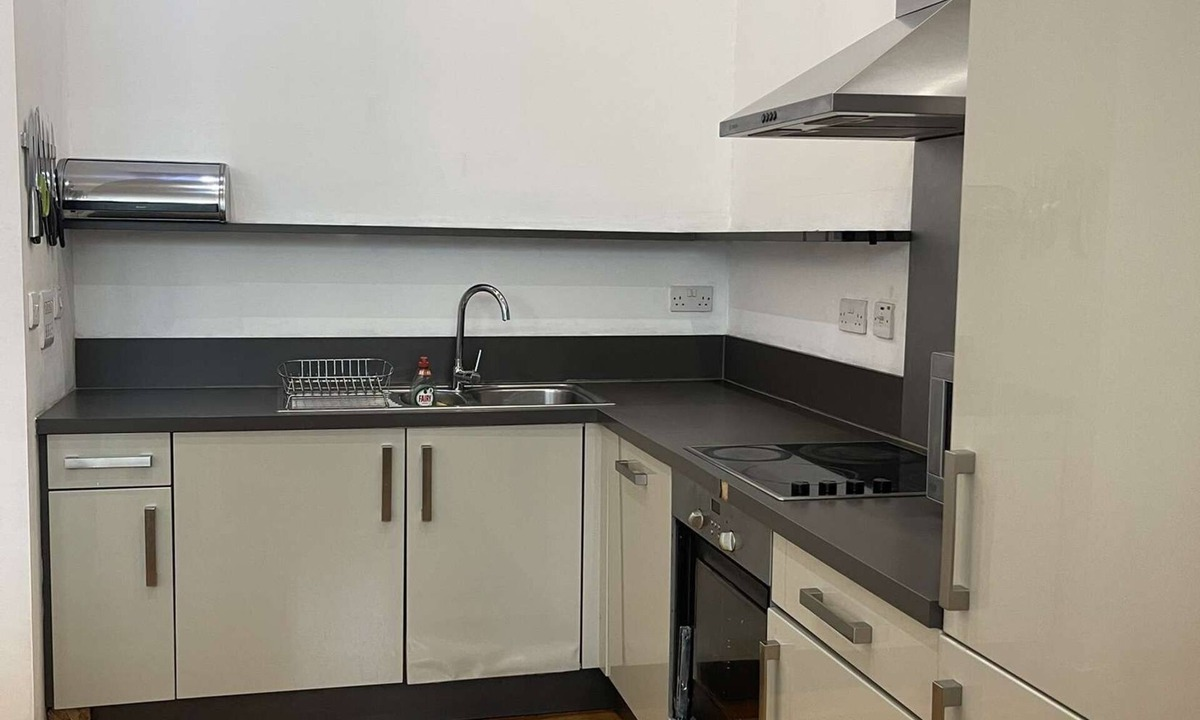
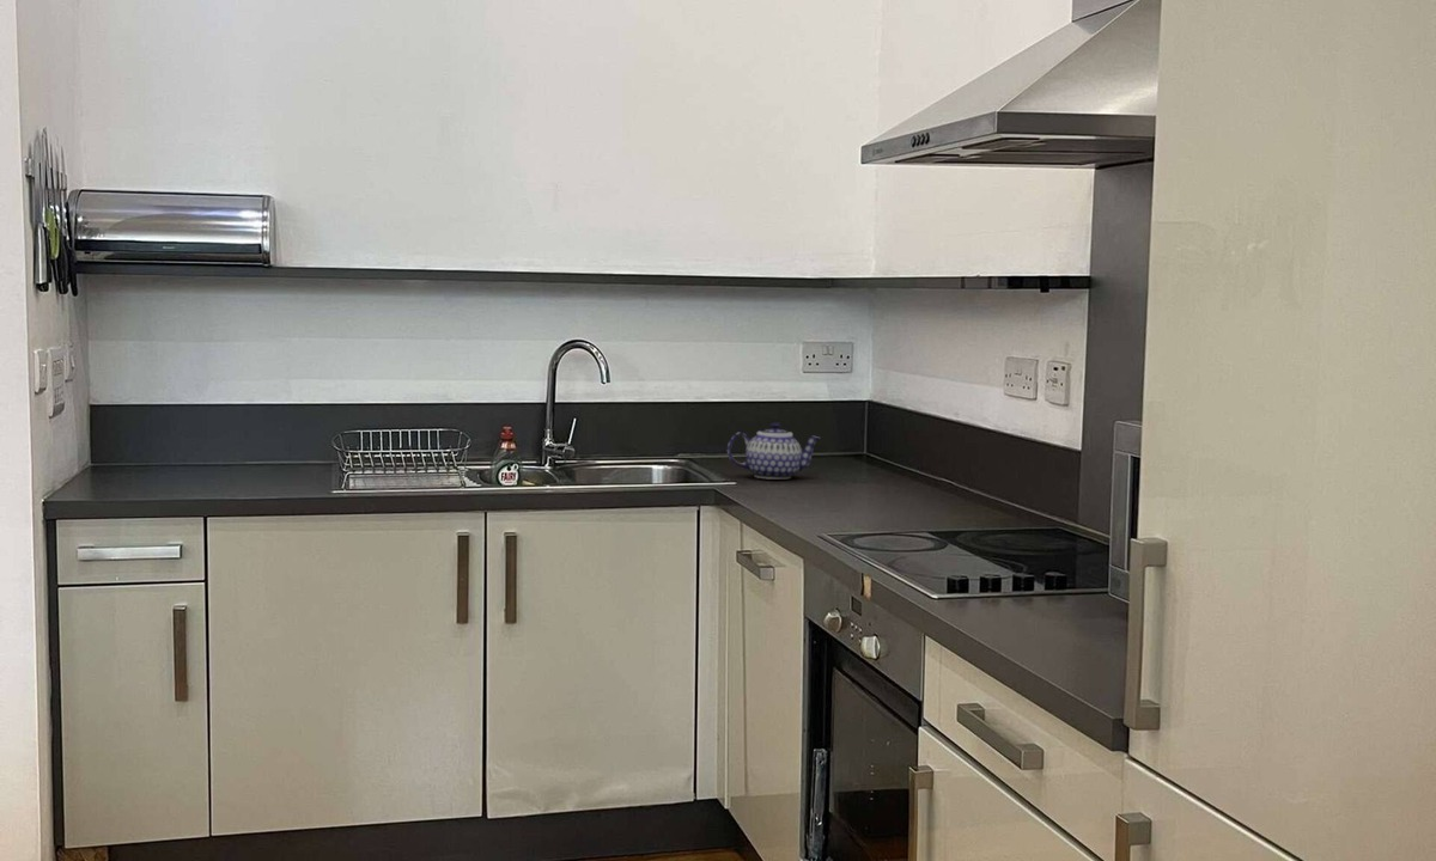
+ teapot [726,421,822,481]
